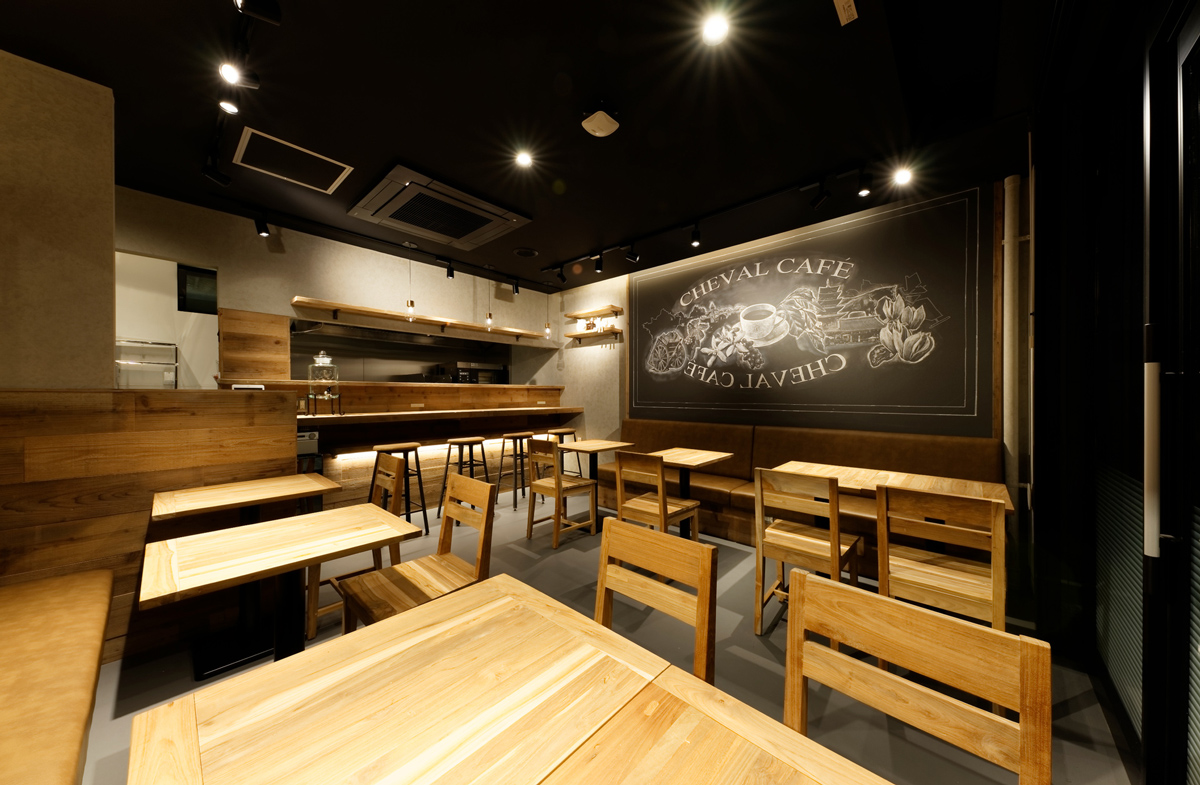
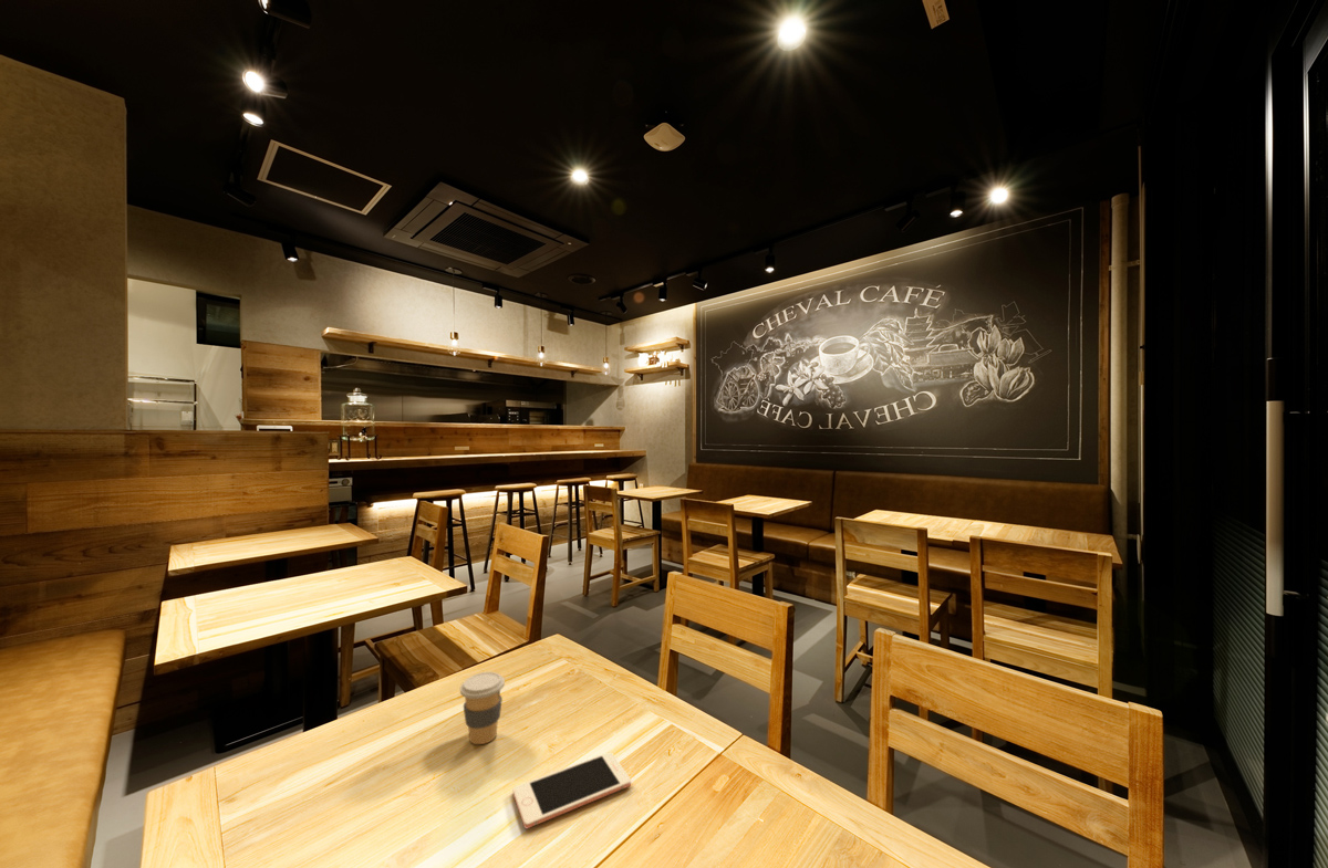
+ cell phone [512,751,632,829]
+ coffee cup [459,671,506,745]
